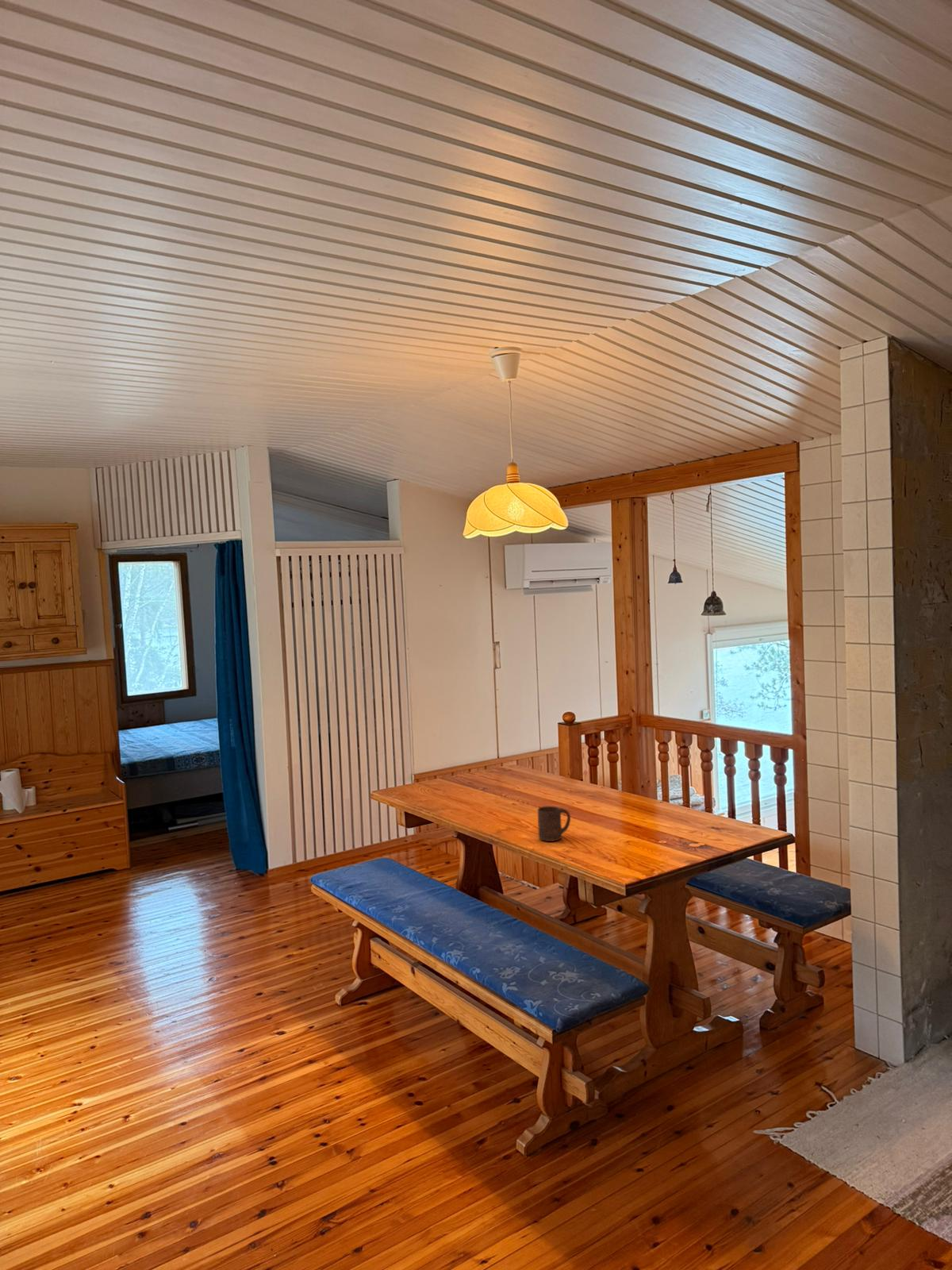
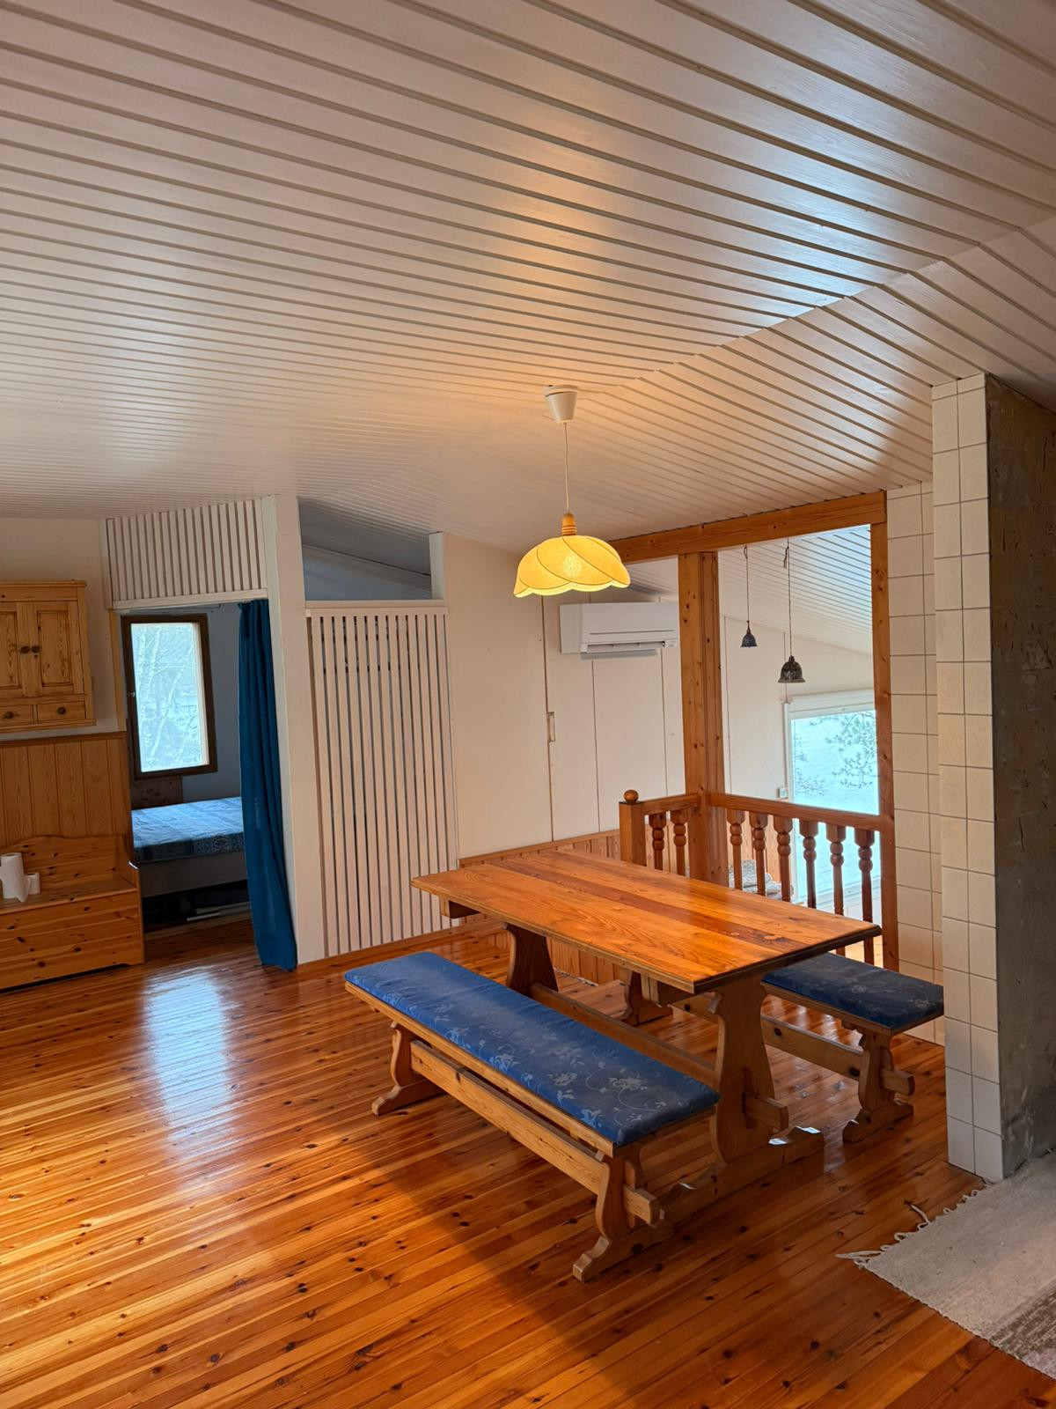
- cup [537,806,571,842]
